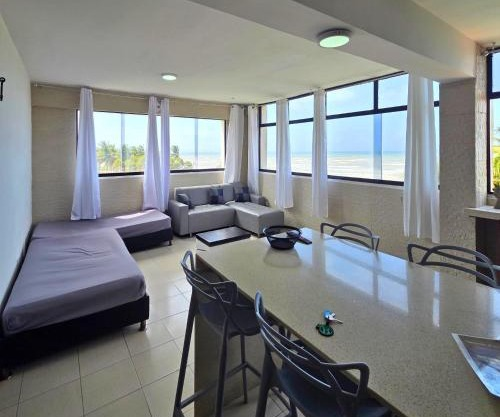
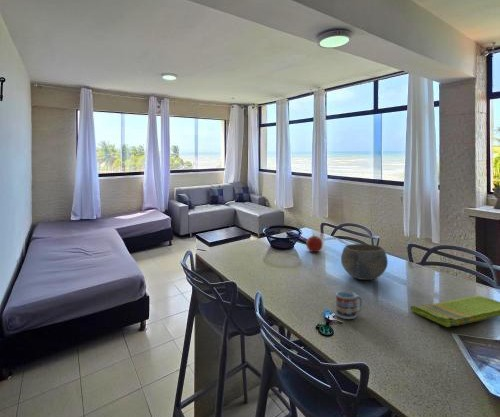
+ apple [305,234,324,253]
+ cup [335,290,363,320]
+ dish towel [410,295,500,328]
+ bowl [340,243,389,281]
